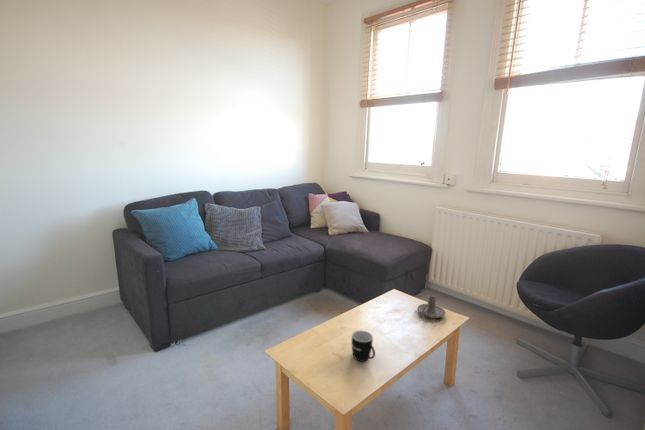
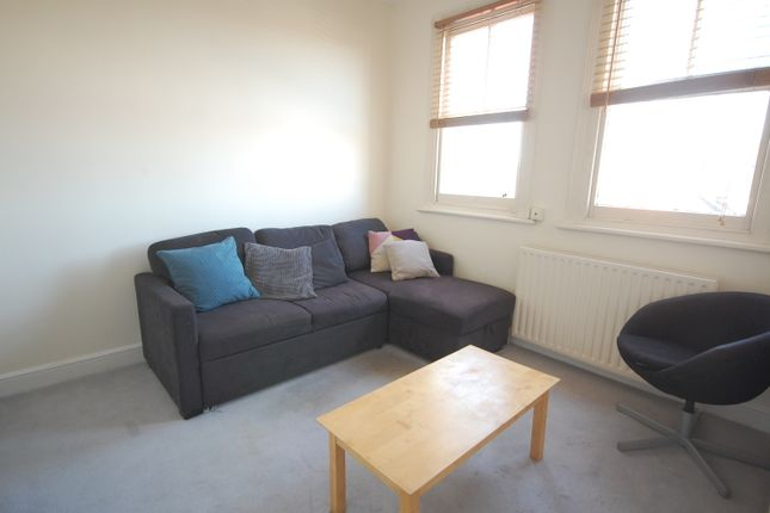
- mug [351,330,376,362]
- candle holder [417,295,446,319]
